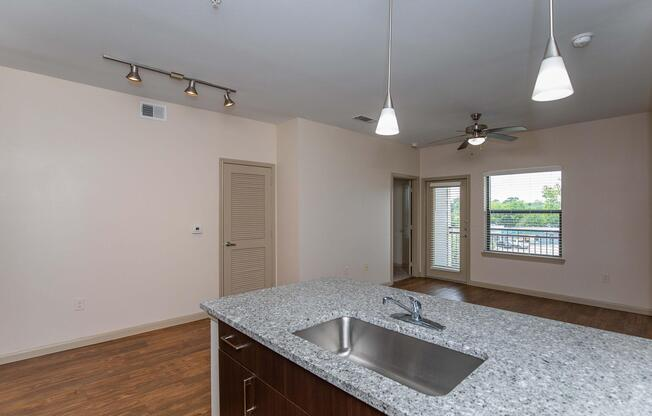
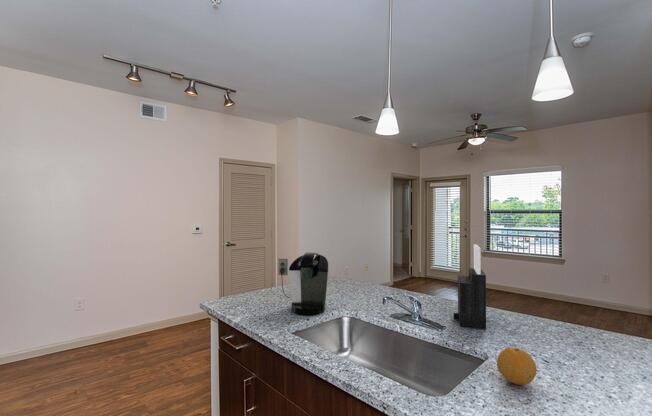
+ coffee maker [277,251,330,316]
+ knife block [453,243,487,330]
+ fruit [496,347,537,386]
